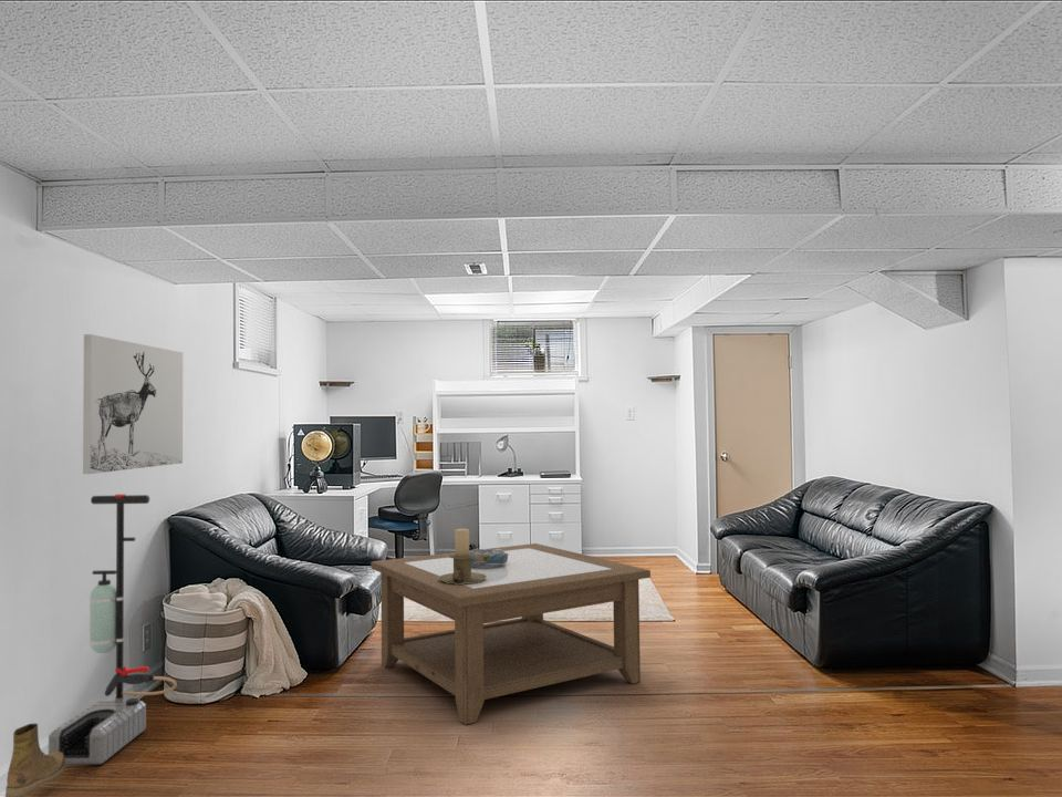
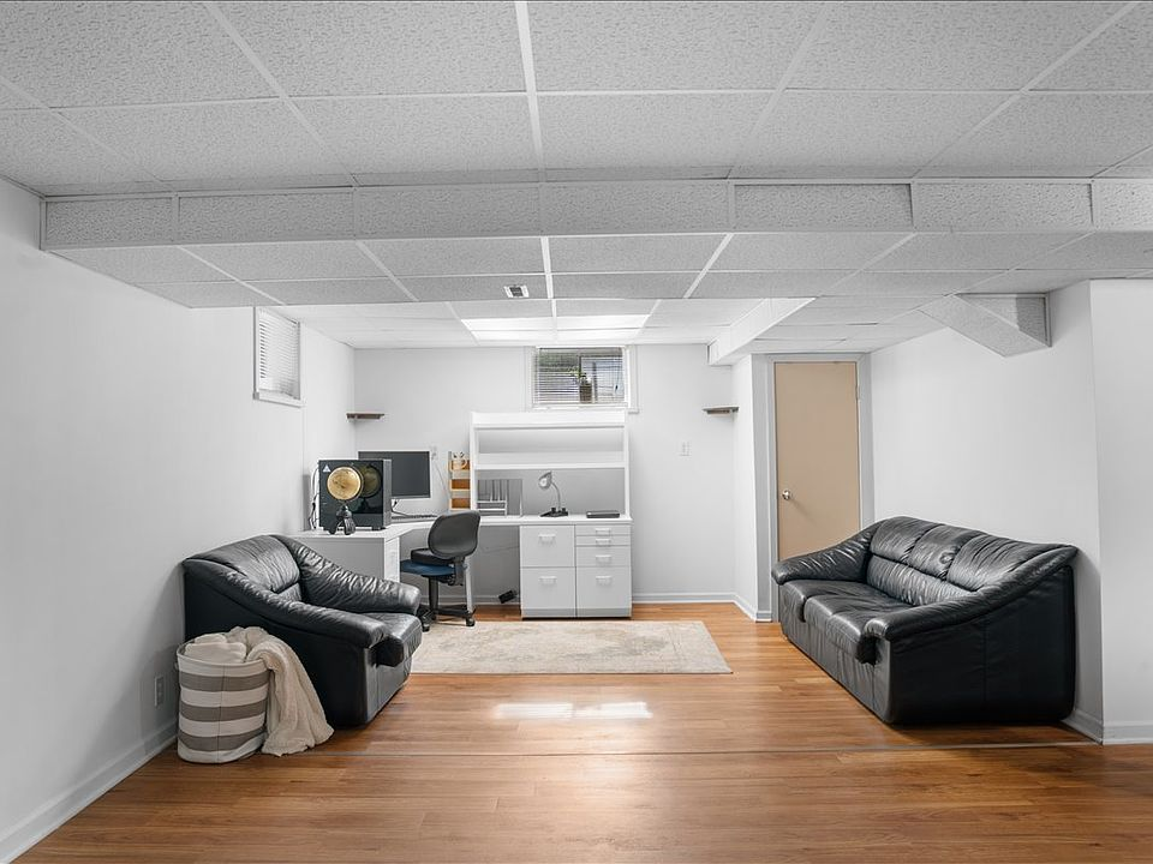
- candle holder [438,528,487,584]
- boot cleaning station [4,494,178,797]
- wall art [82,333,184,475]
- coffee table [369,542,652,725]
- decorative bowl [469,548,509,567]
